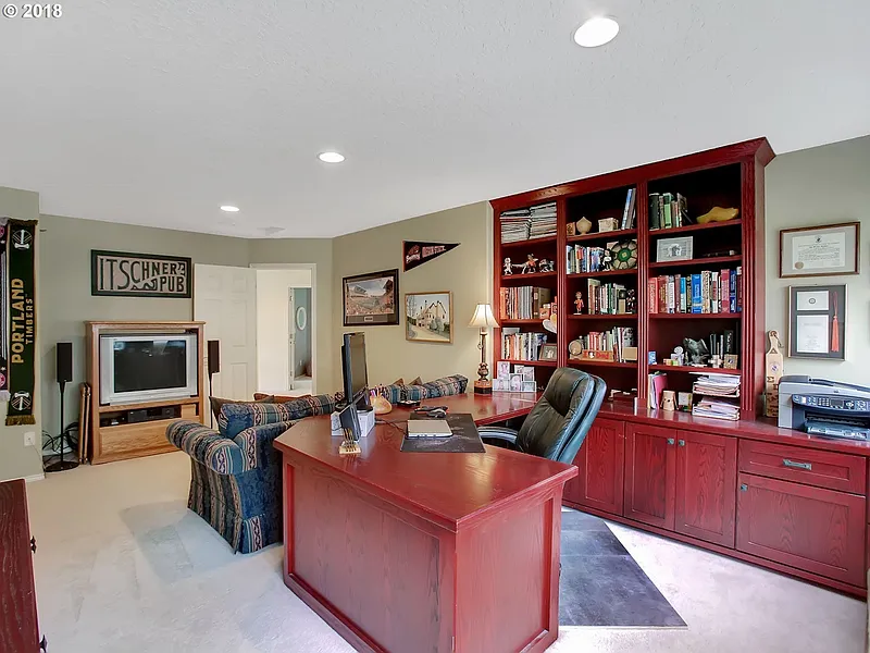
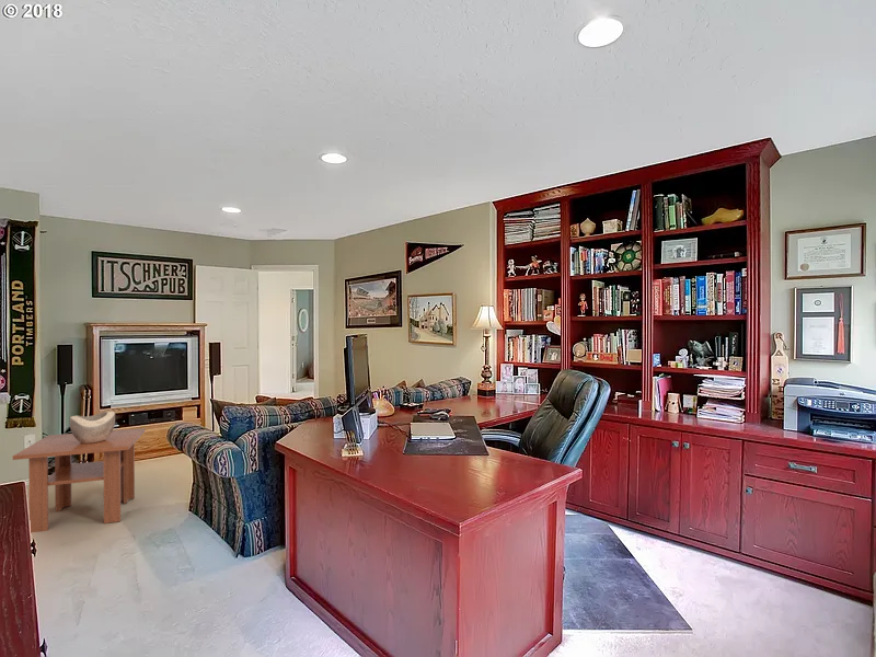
+ coffee table [12,427,146,533]
+ decorative bowl [69,411,116,443]
